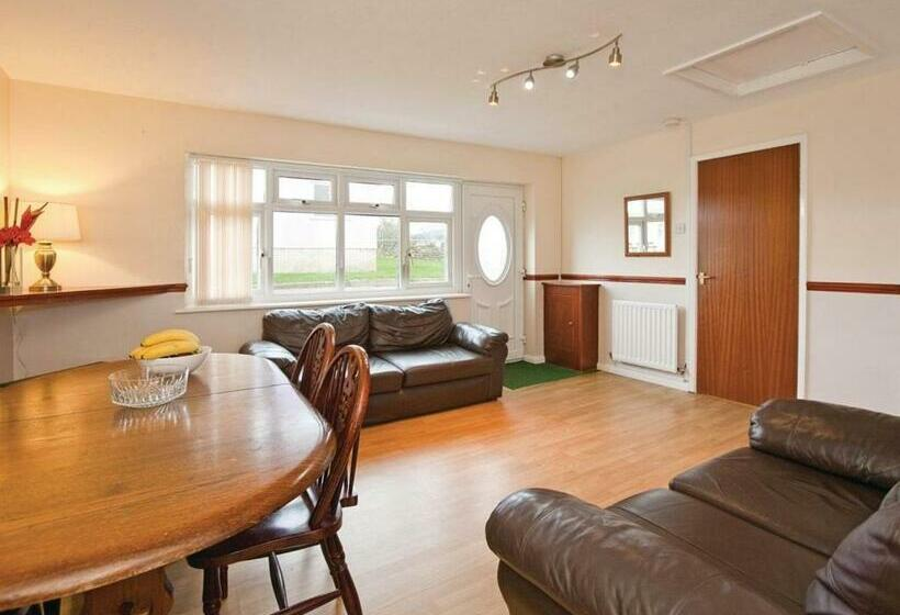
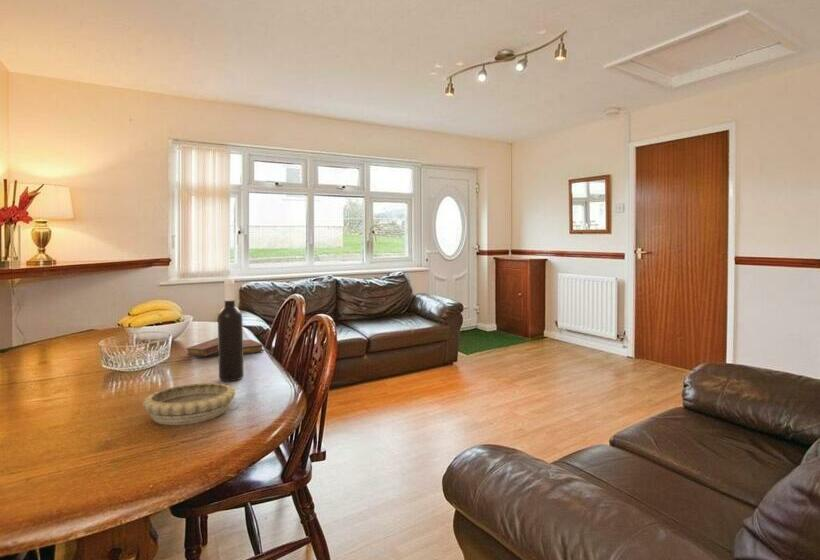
+ wine bottle [217,279,245,382]
+ decorative bowl [142,382,236,426]
+ book [184,337,265,357]
